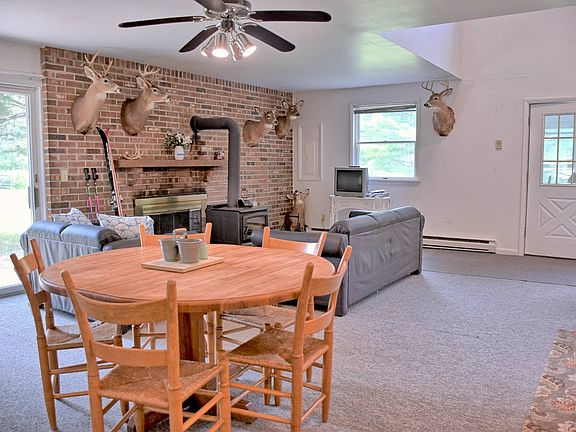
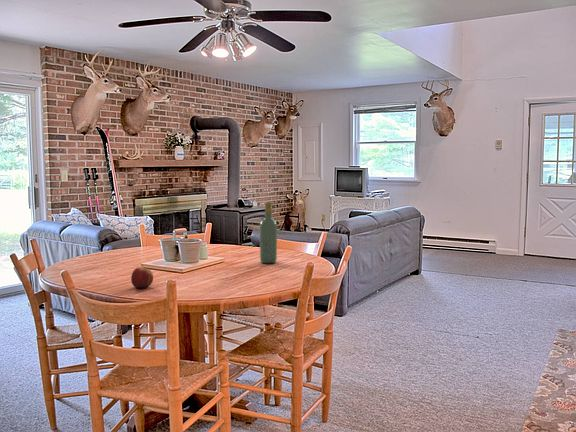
+ wine bottle [259,201,278,264]
+ apple [130,266,154,289]
